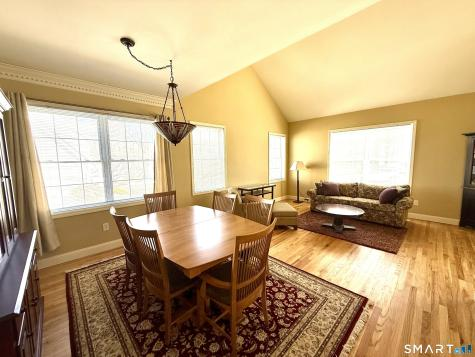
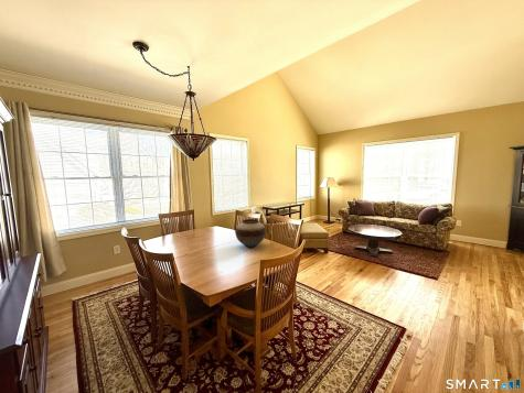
+ vase [234,218,267,249]
